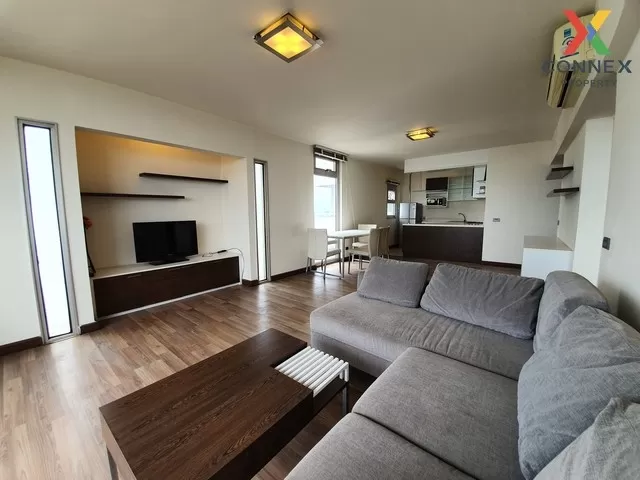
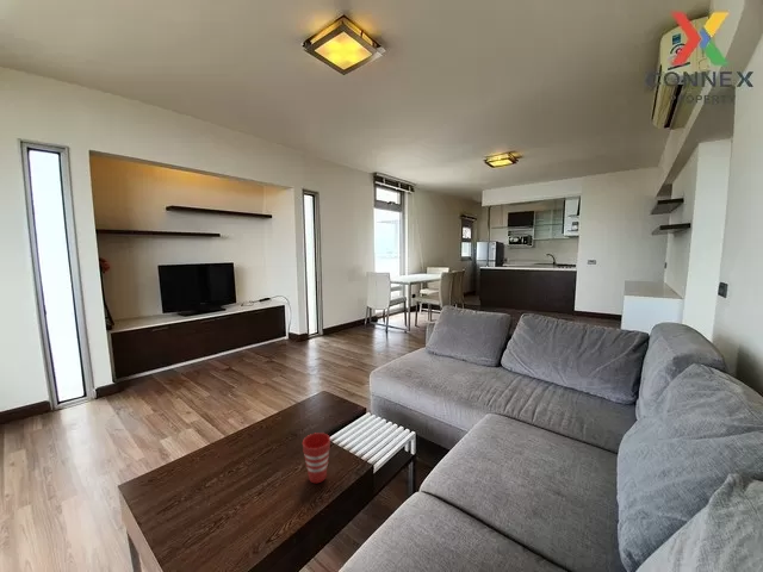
+ cup [302,431,331,484]
